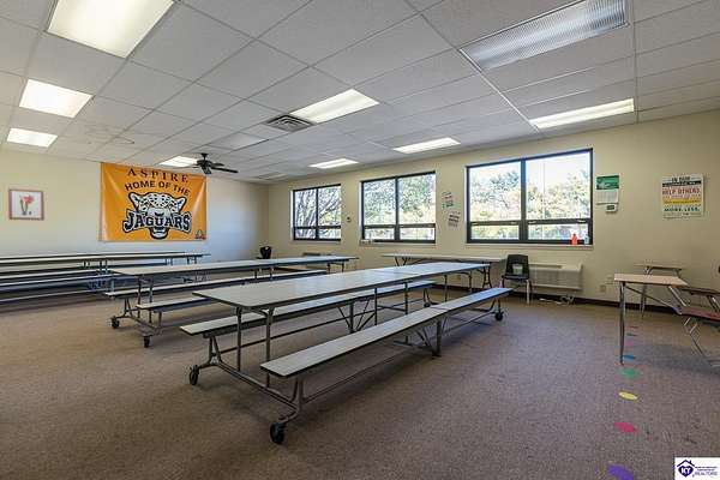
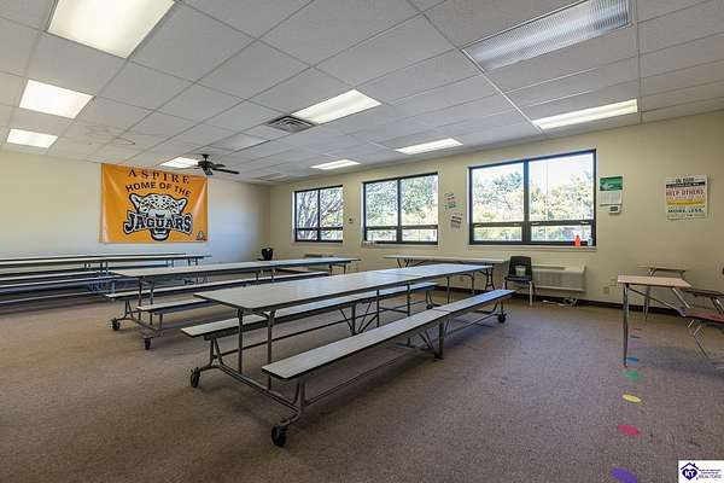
- wall art [7,187,46,222]
